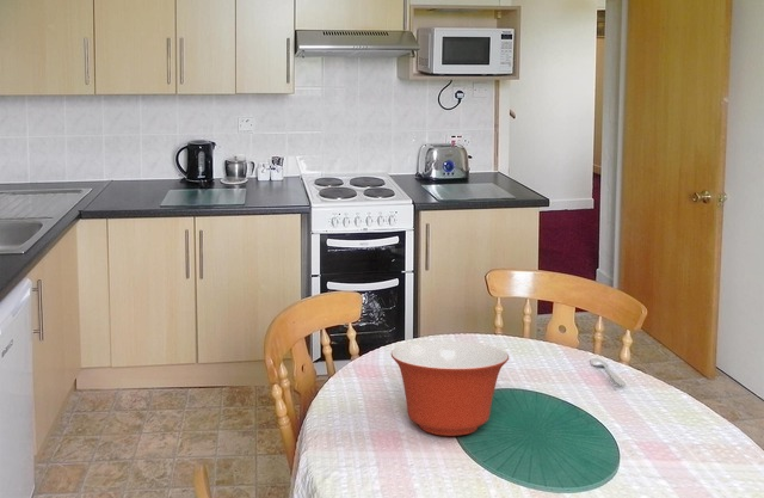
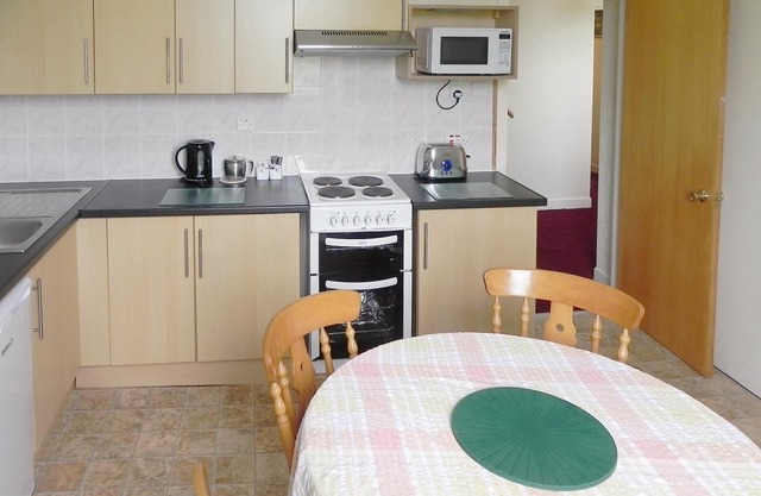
- spoon [590,357,627,387]
- mixing bowl [390,339,510,437]
